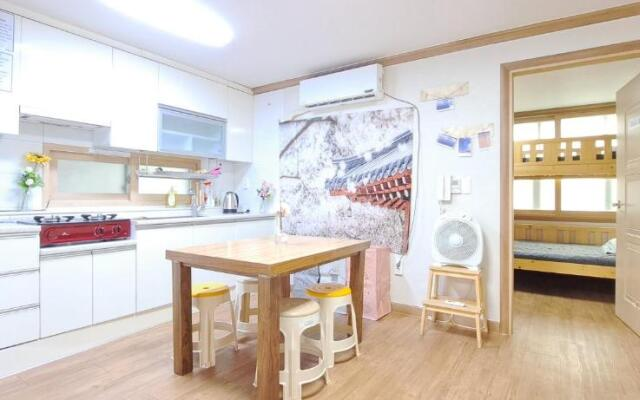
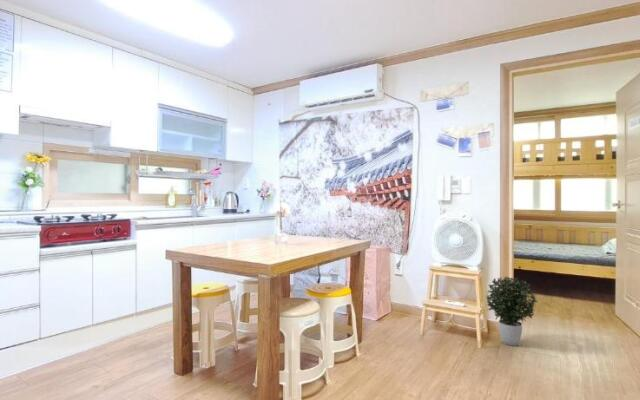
+ potted plant [485,276,538,347]
